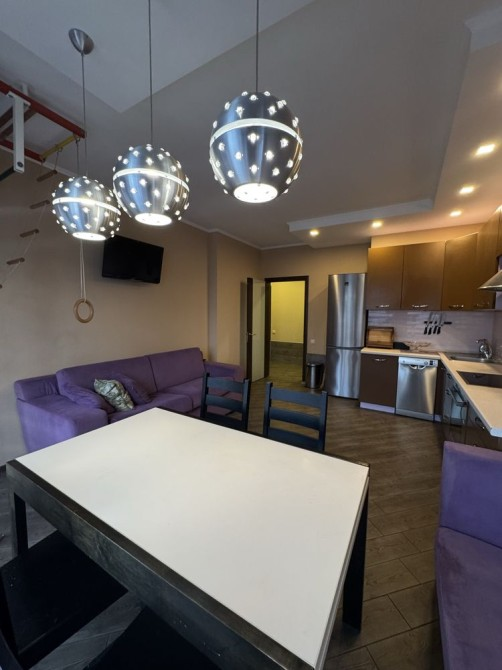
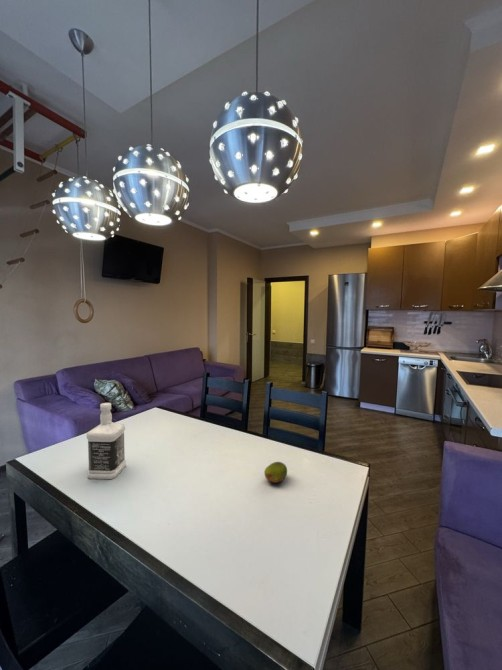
+ fruit [264,461,288,484]
+ bottle [85,402,127,480]
